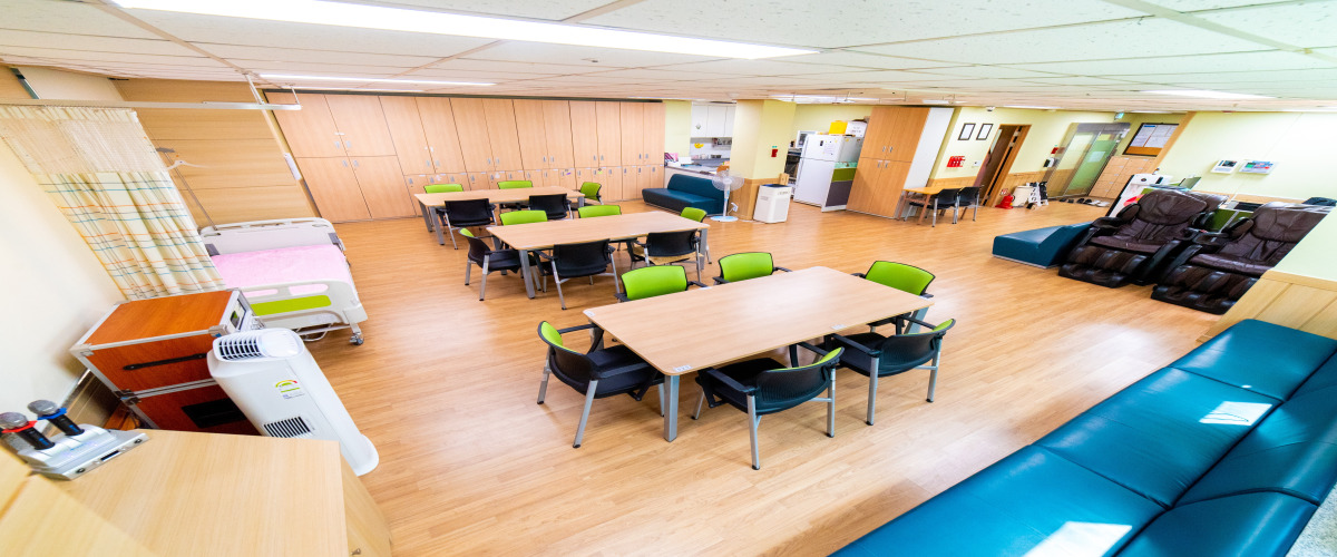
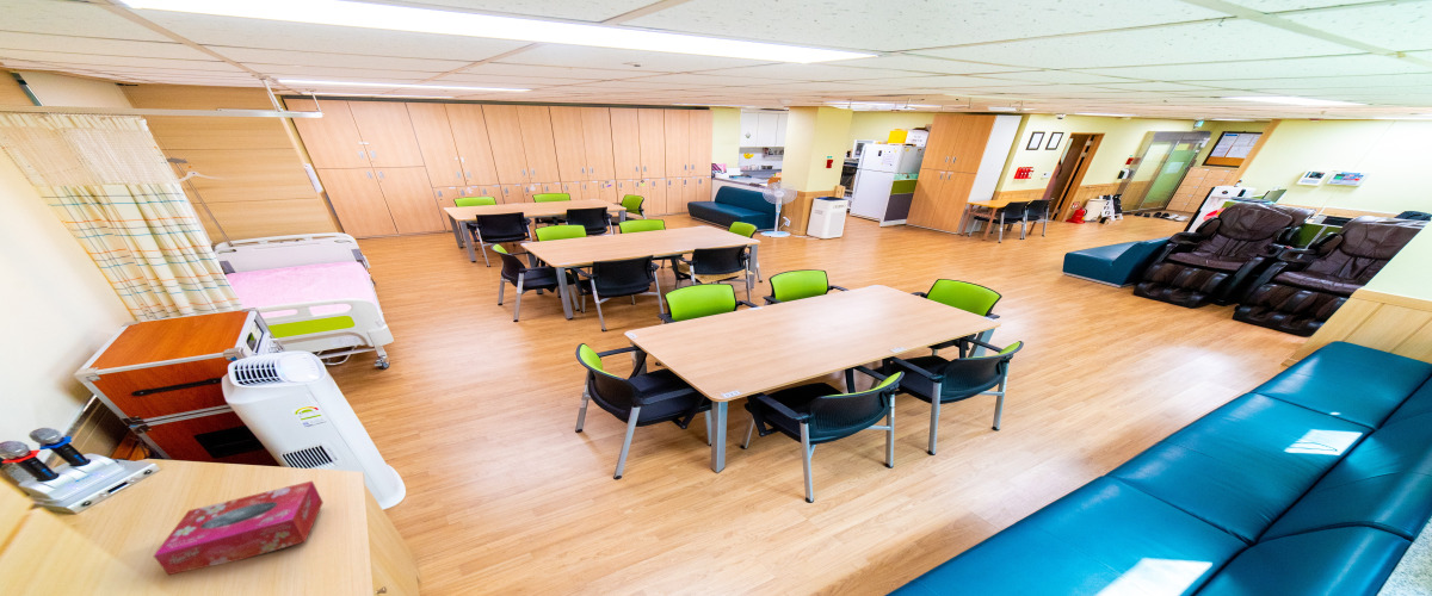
+ tissue box [153,479,325,576]
